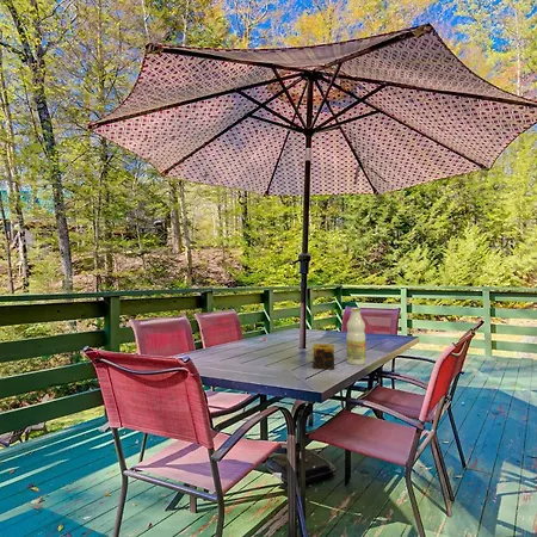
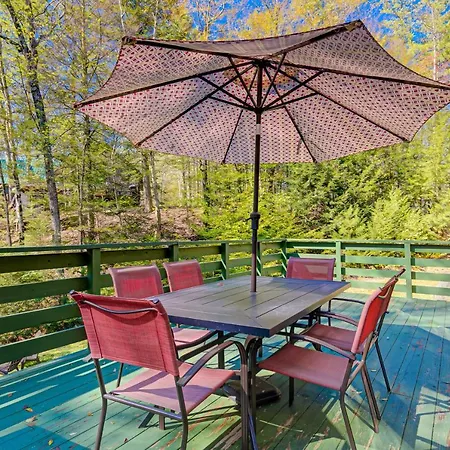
- beverage bottle [345,307,366,366]
- candle [311,342,335,370]
